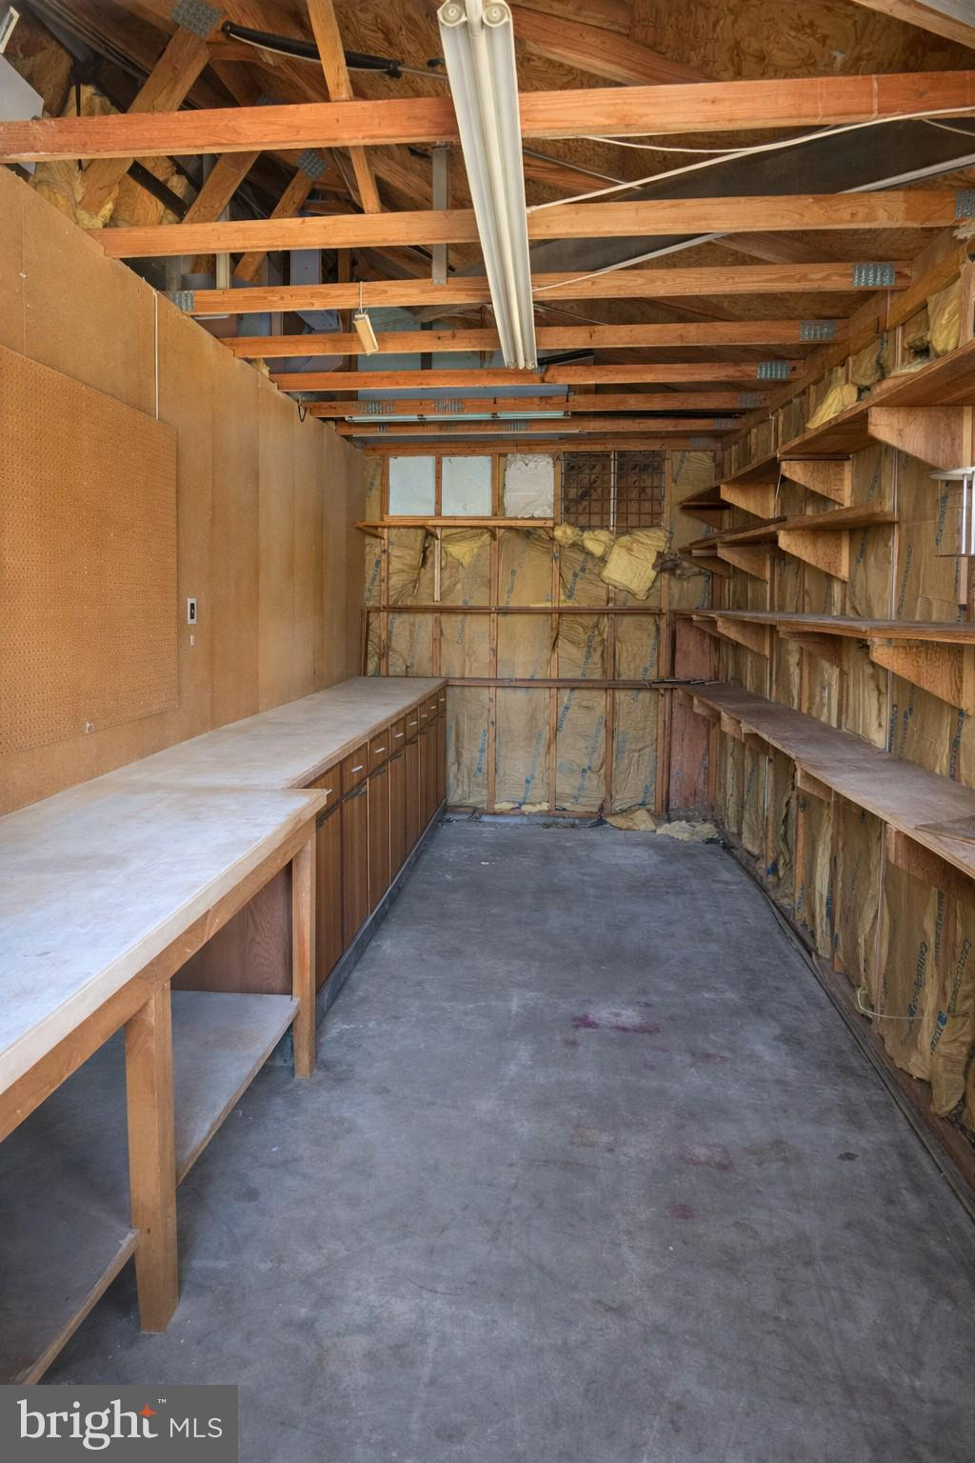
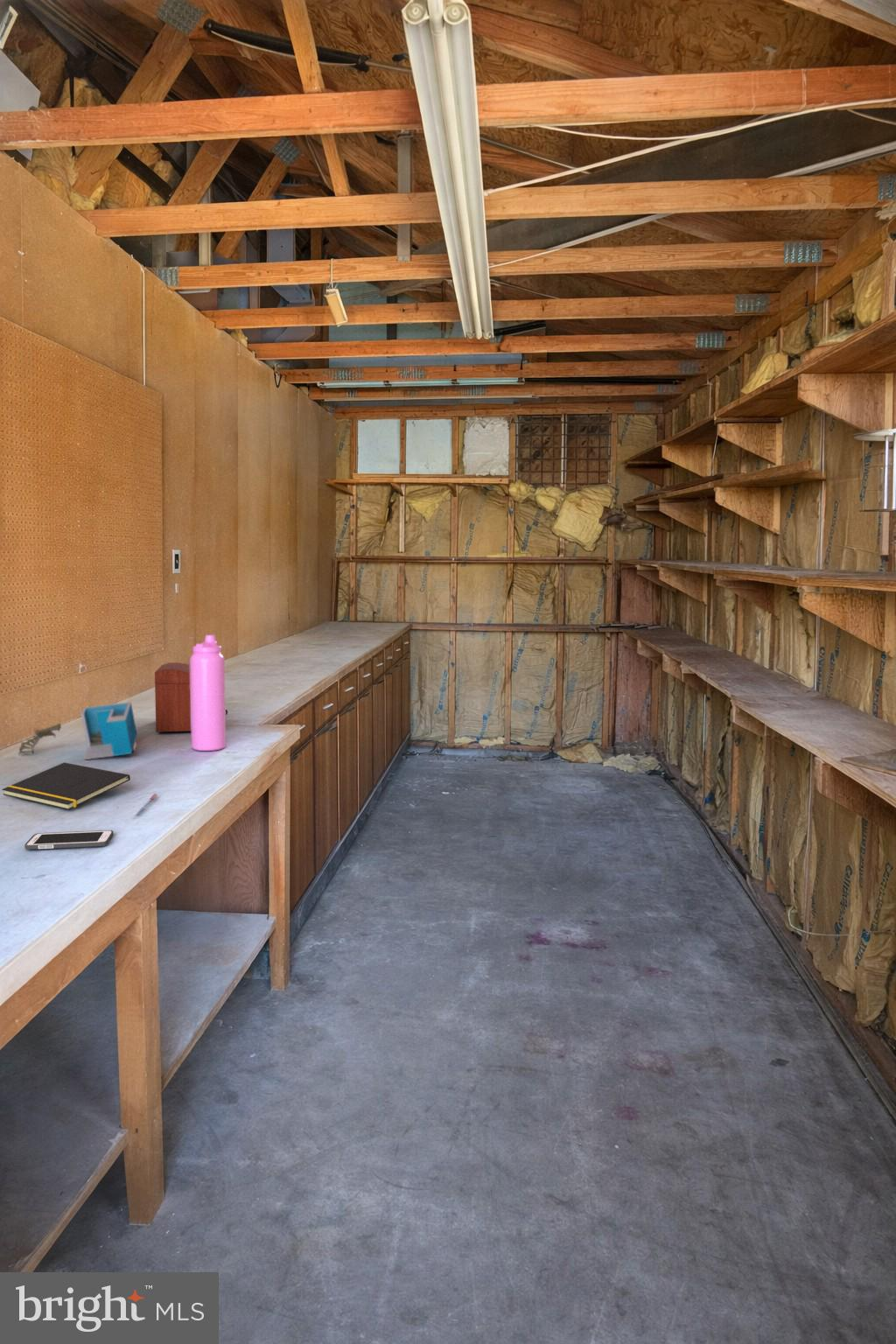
+ pen [135,793,158,816]
+ sewing box [154,662,228,733]
+ notepad [1,762,131,811]
+ architectural model [18,701,138,760]
+ water bottle [189,634,227,752]
+ cell phone [24,830,115,851]
